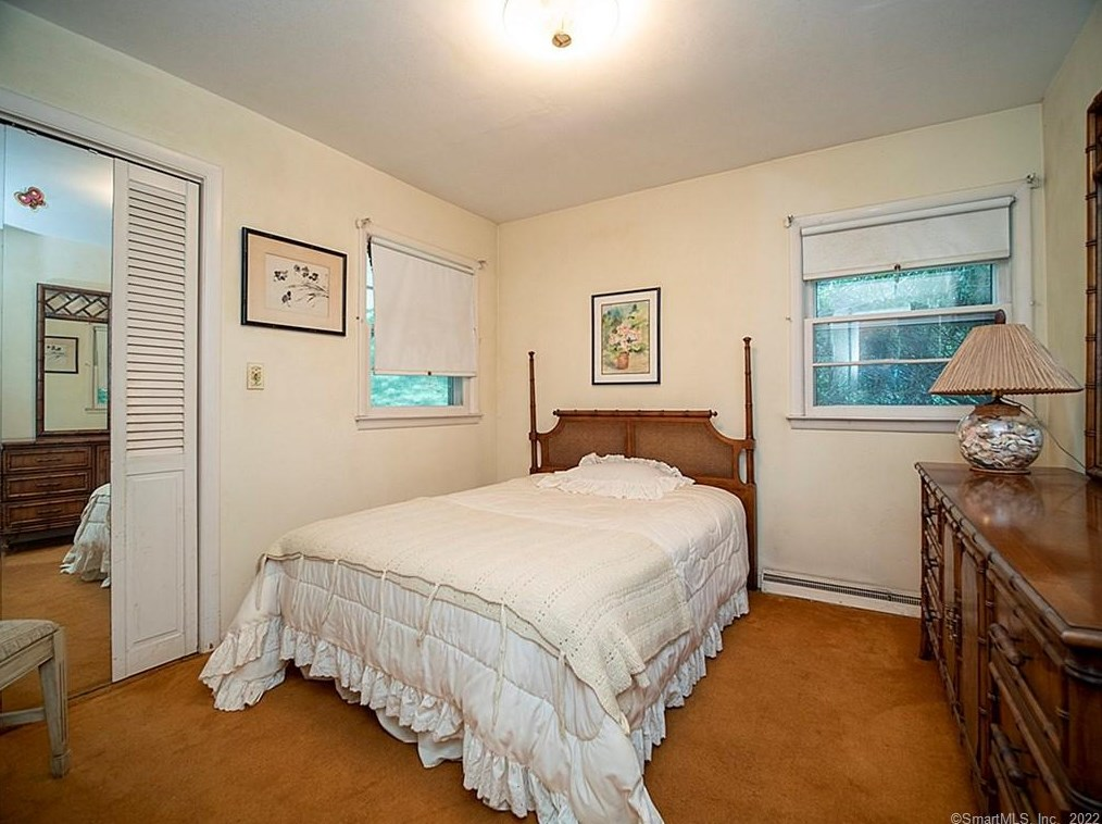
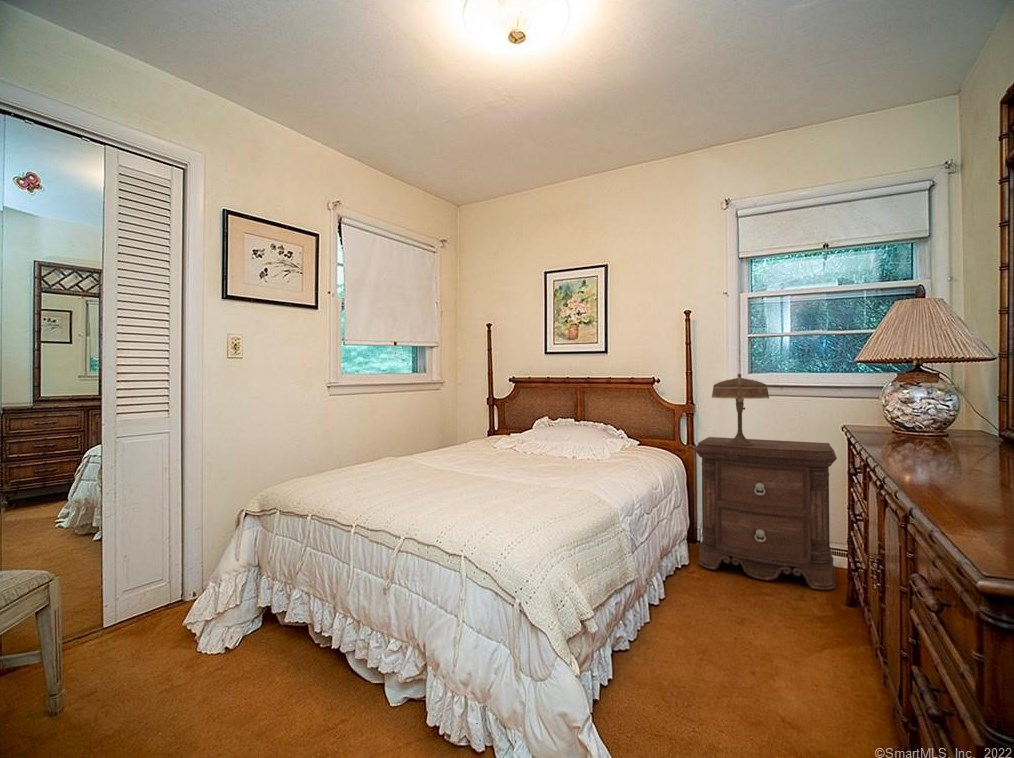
+ table lamp [711,373,770,446]
+ nightstand [693,436,838,591]
